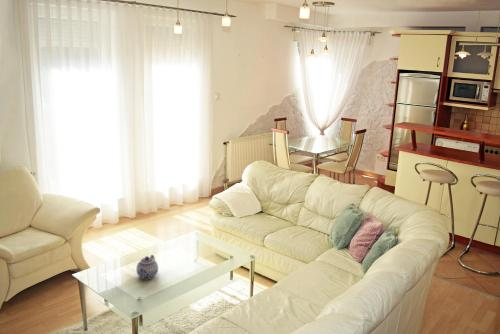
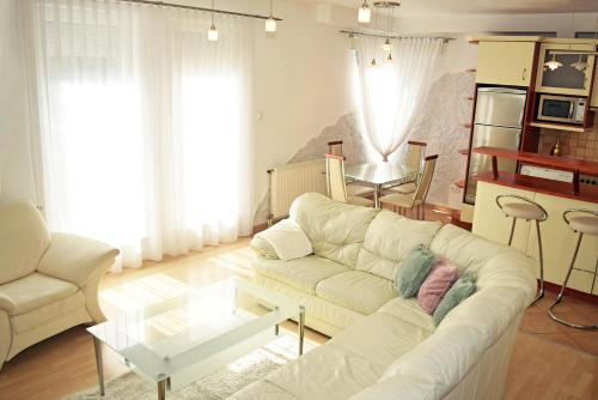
- teapot [136,254,159,280]
